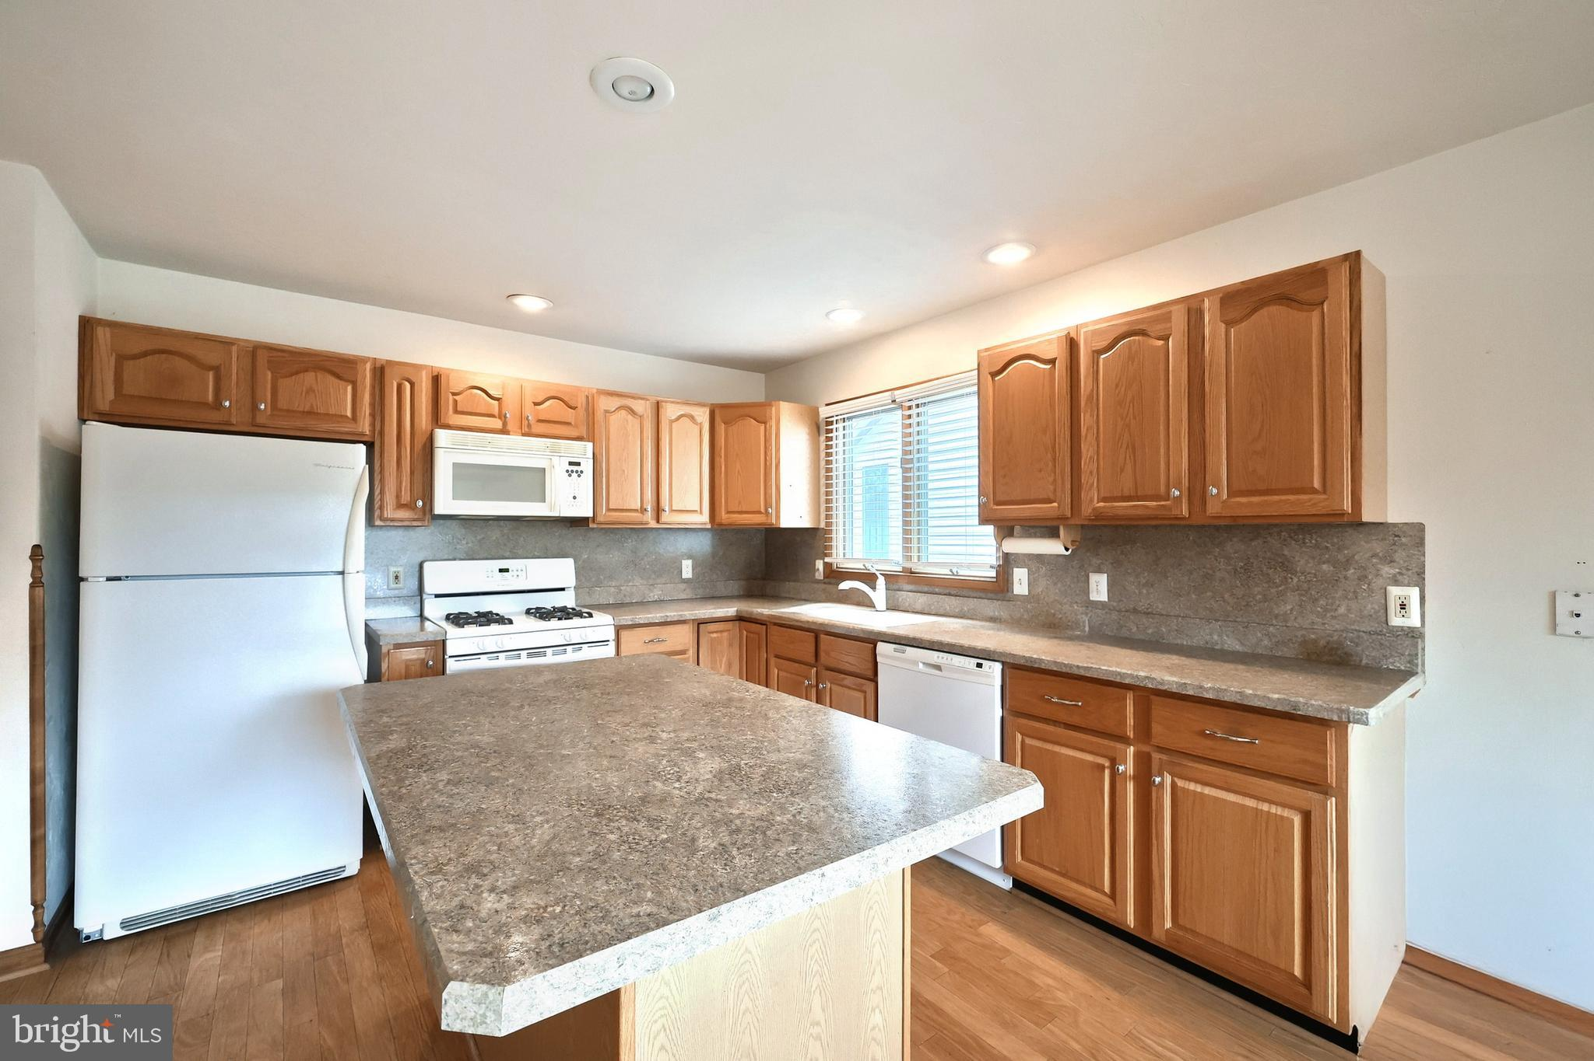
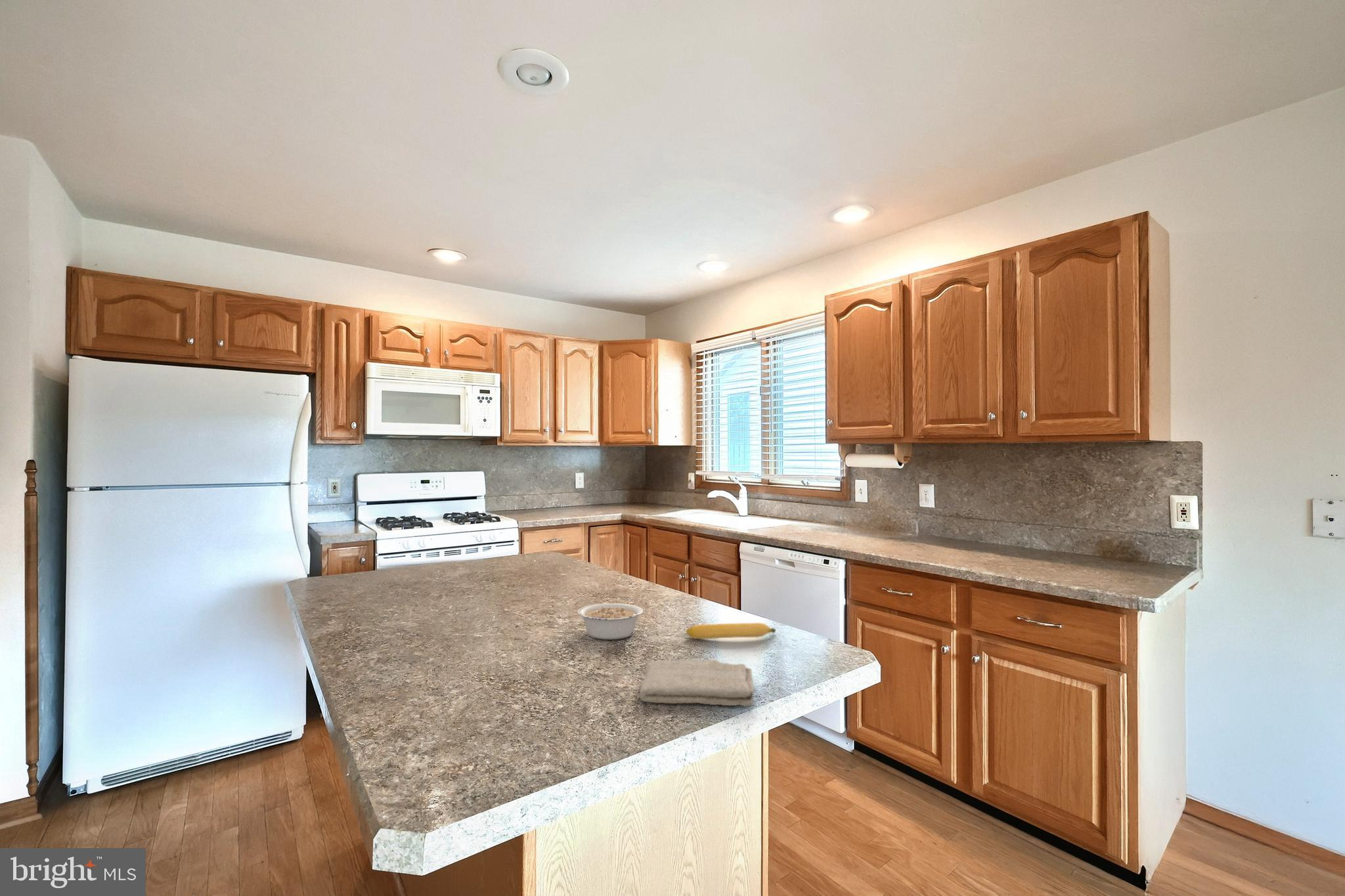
+ banana [686,622,776,639]
+ washcloth [639,659,757,708]
+ legume [577,603,644,640]
